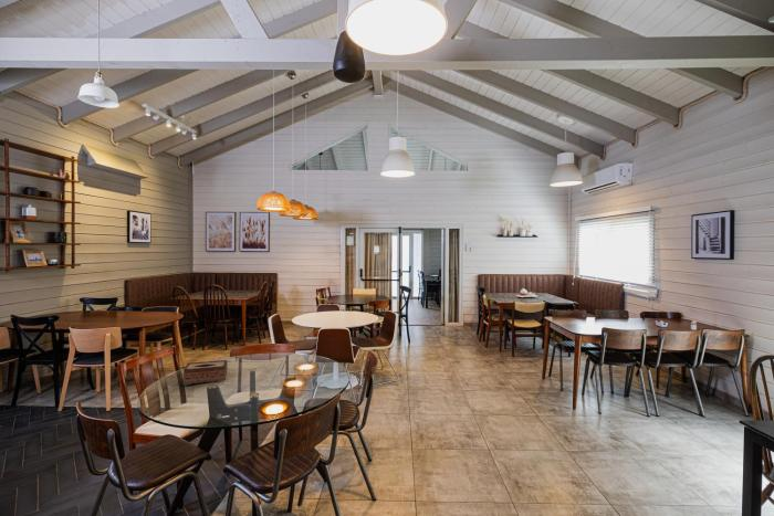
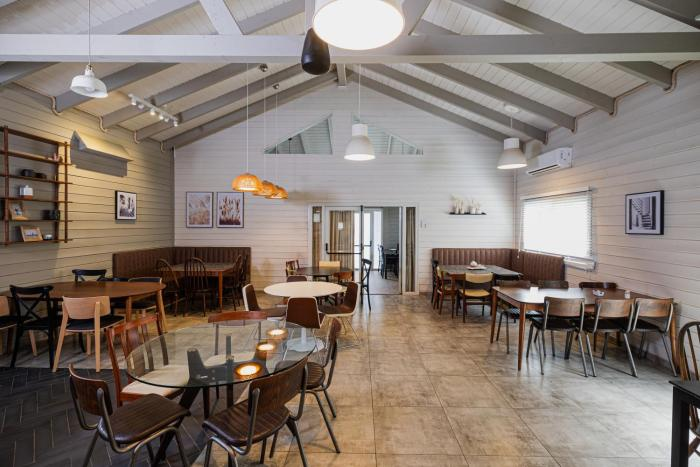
- tissue box [182,359,229,387]
